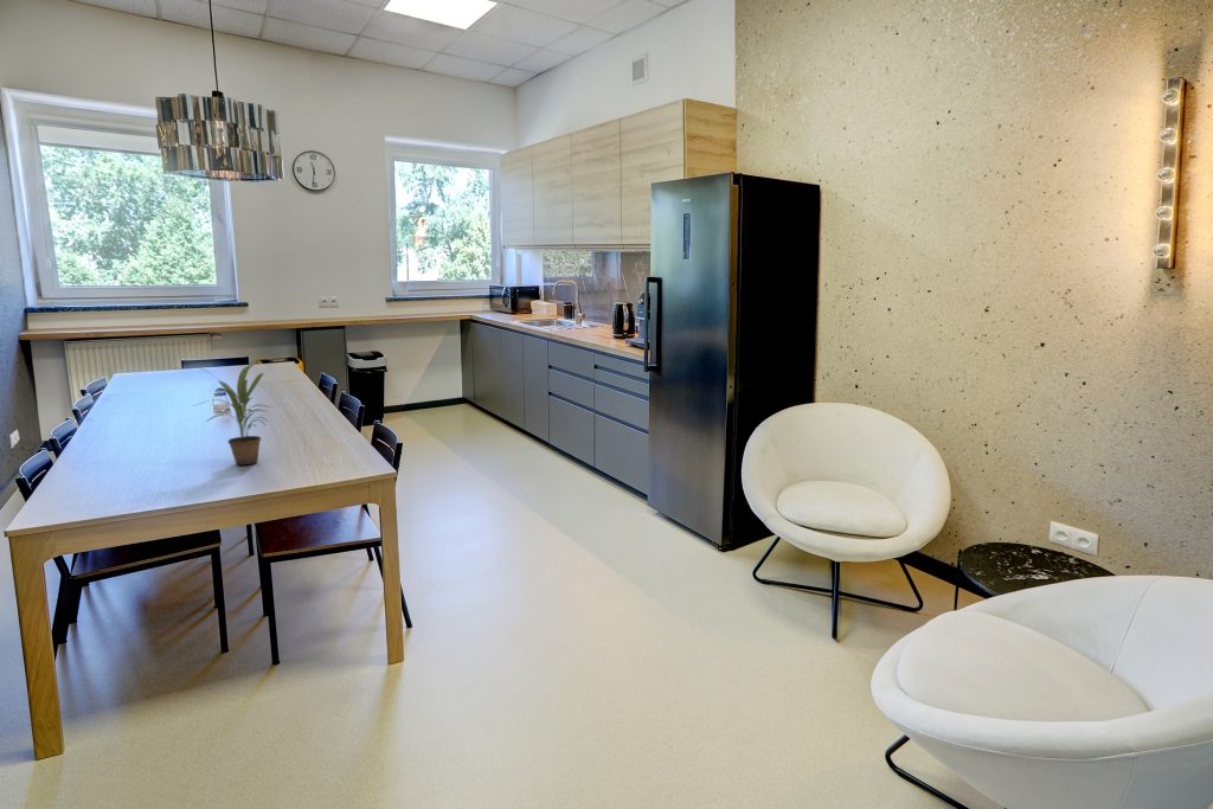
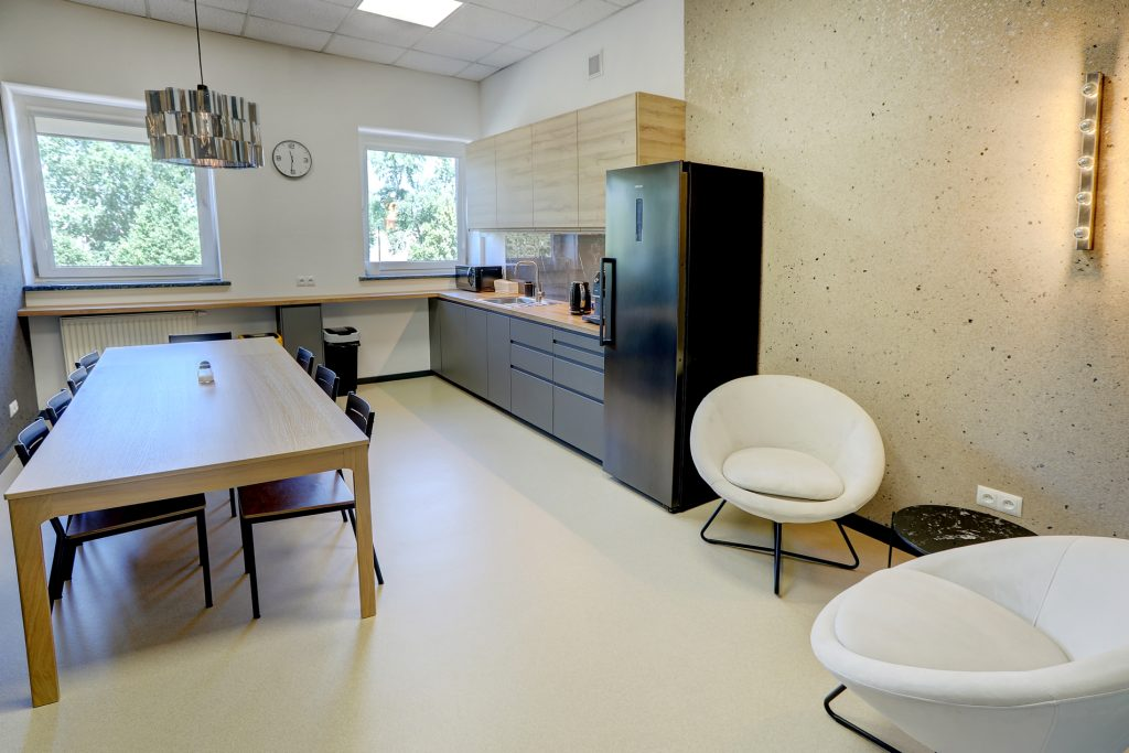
- potted plant [190,361,272,466]
